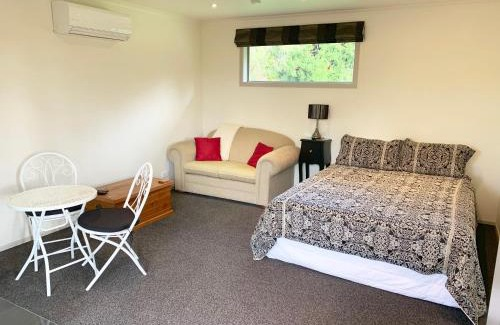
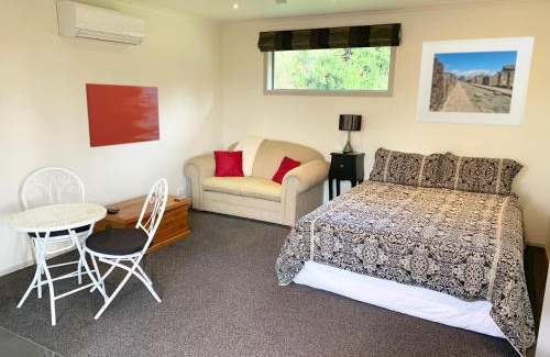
+ wall art [85,82,161,148]
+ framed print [416,35,536,127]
